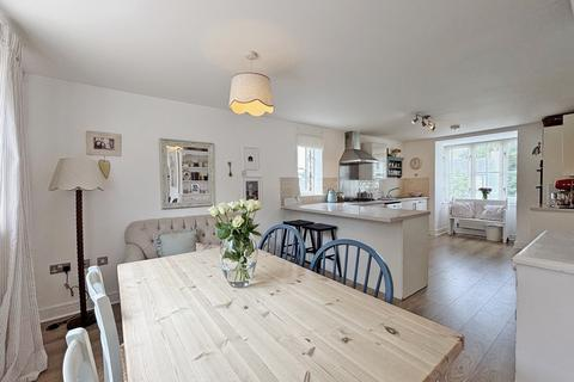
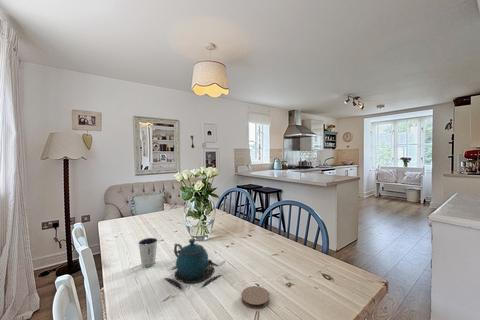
+ dixie cup [137,237,159,268]
+ coaster [240,285,271,310]
+ teapot [163,238,224,290]
